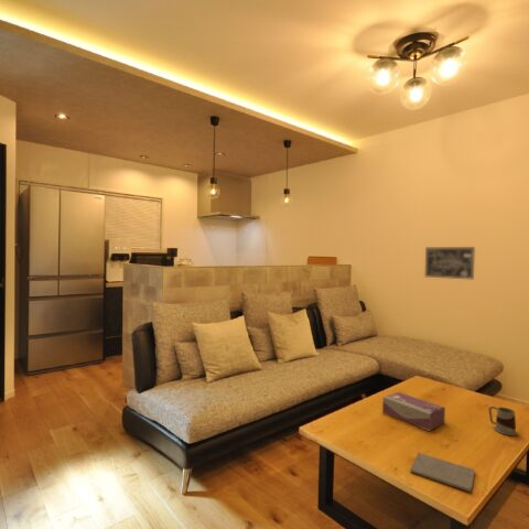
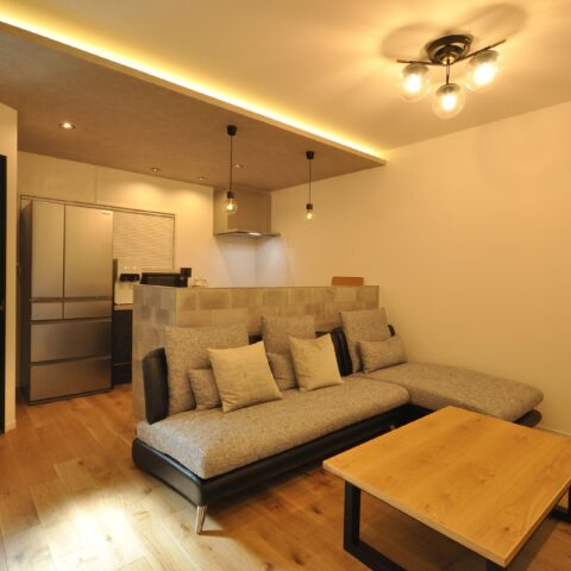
- notepad [409,452,476,494]
- tissue box [381,391,446,432]
- mug [488,406,518,436]
- wall art [424,246,476,280]
